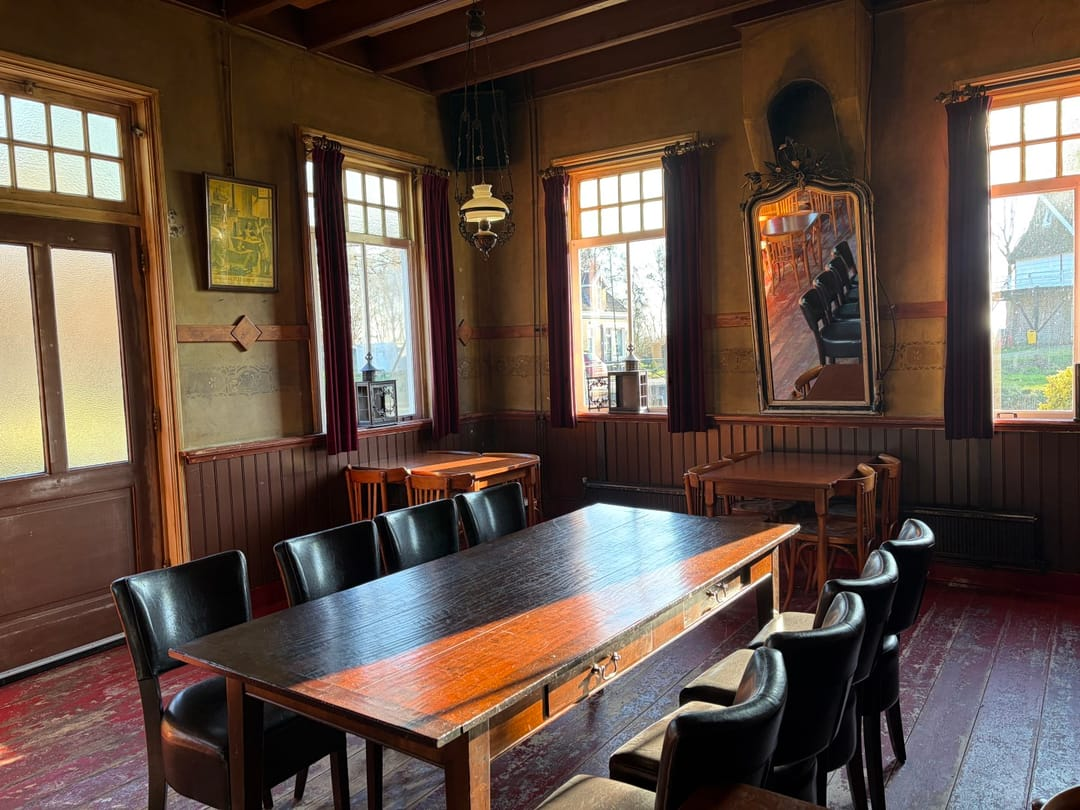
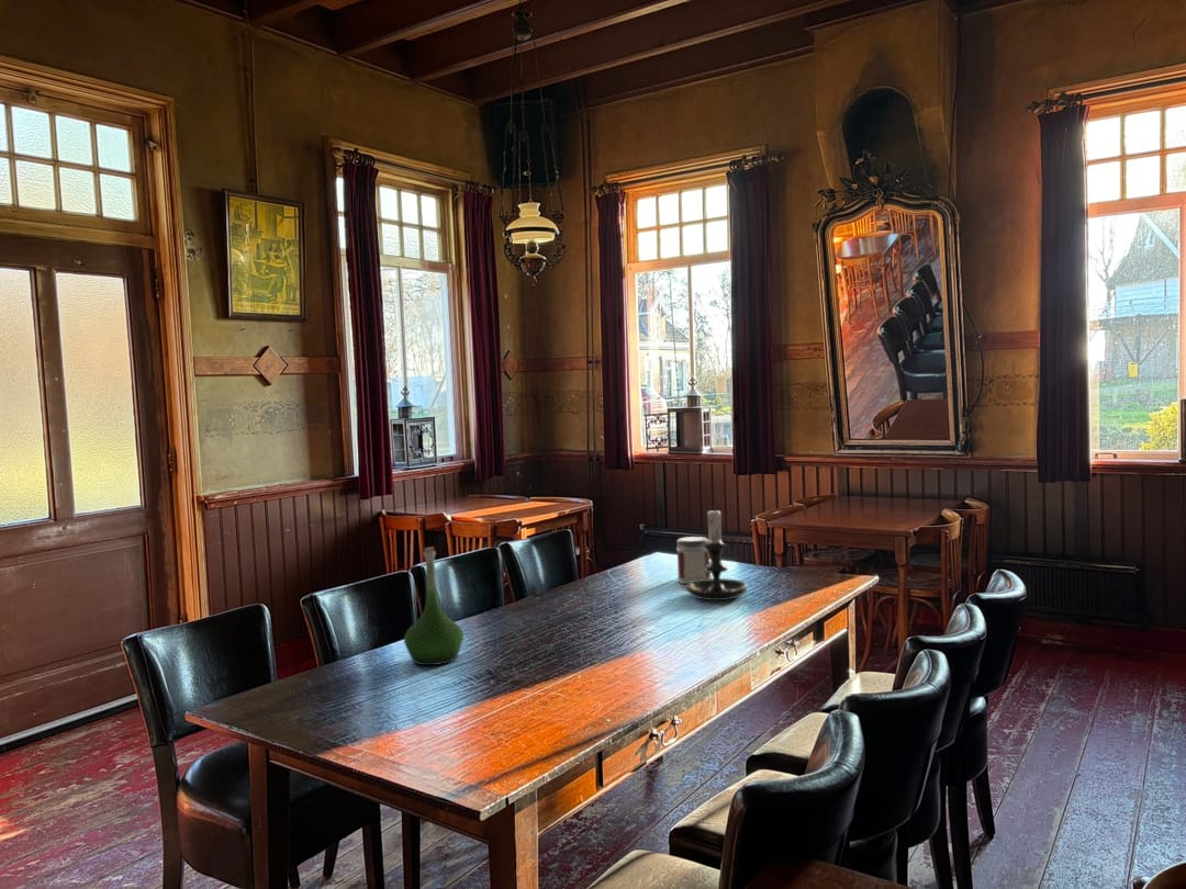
+ candle holder [681,504,749,601]
+ jar [675,536,713,585]
+ vase [403,545,465,666]
